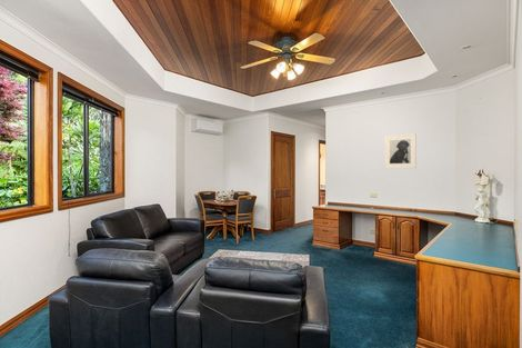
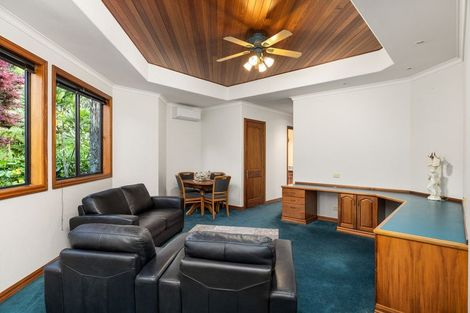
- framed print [384,132,418,169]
